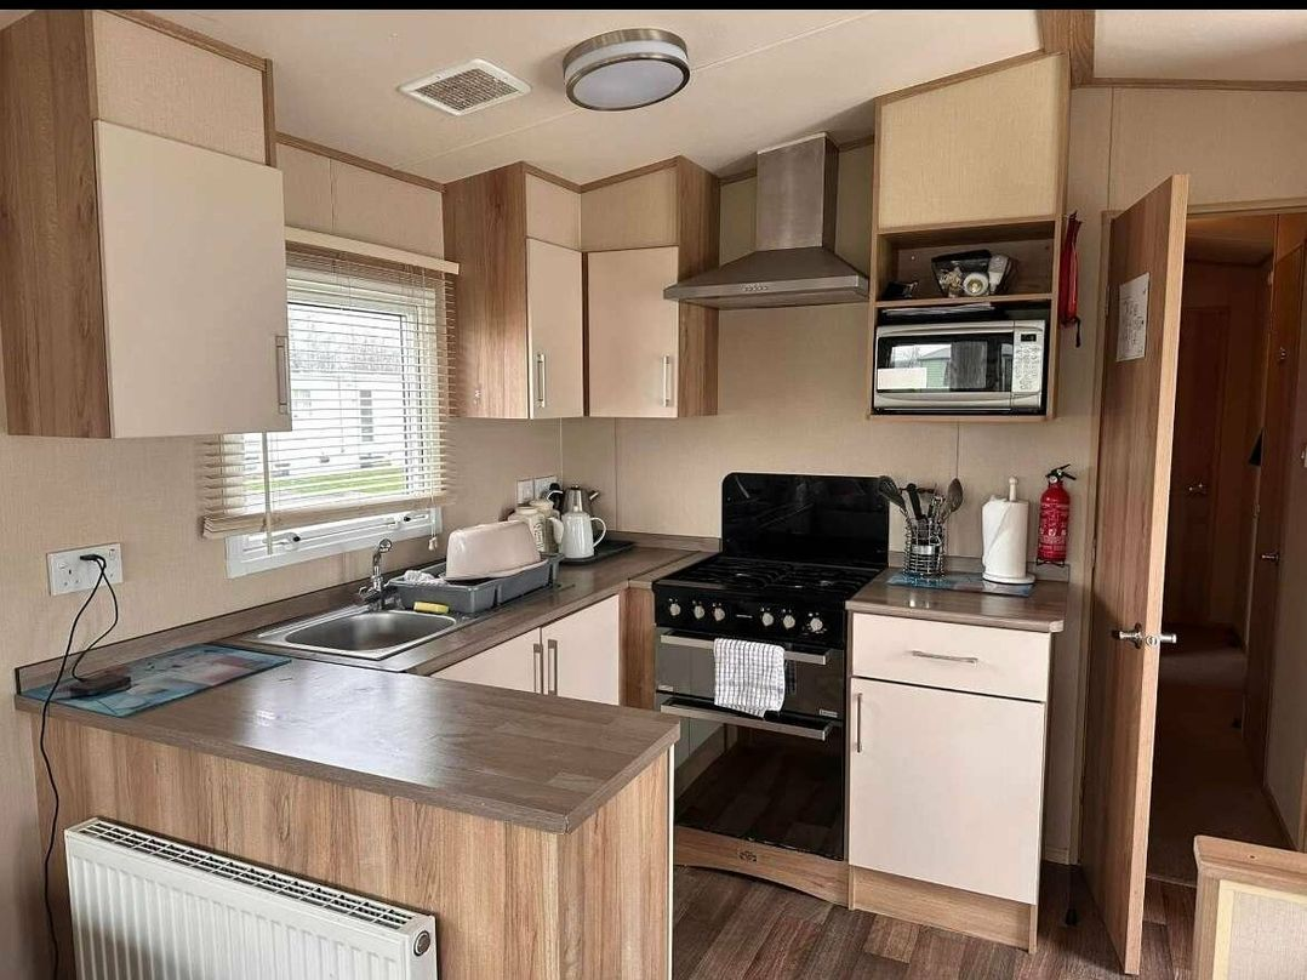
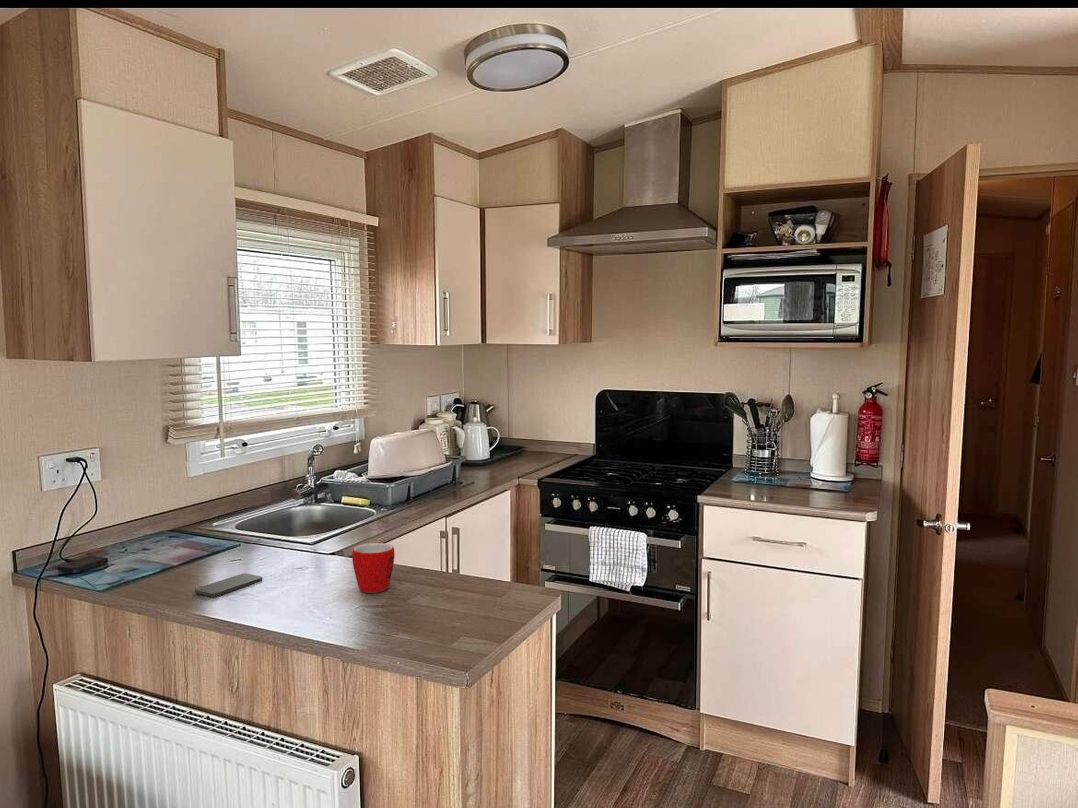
+ smartphone [194,572,263,598]
+ mug [351,542,395,594]
